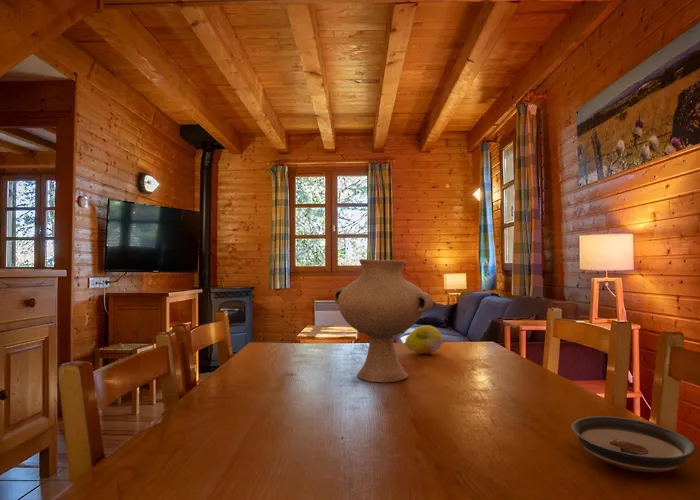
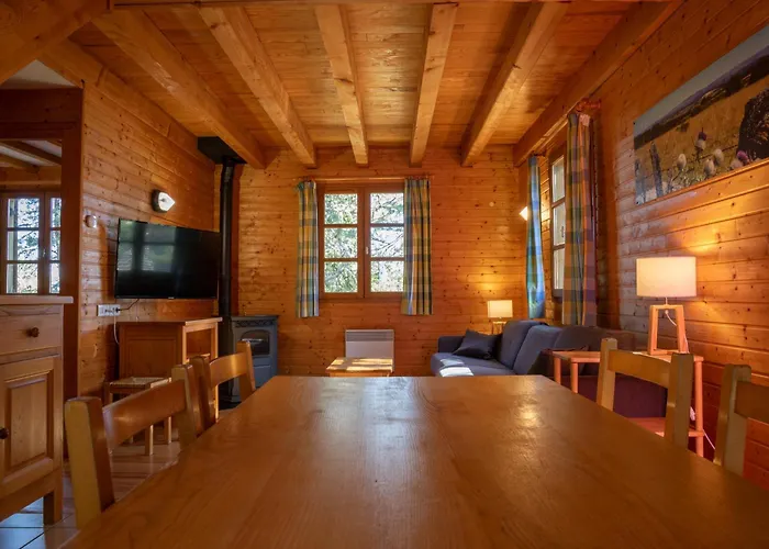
- saucer [571,415,697,473]
- vase [332,258,434,383]
- fruit [404,324,444,355]
